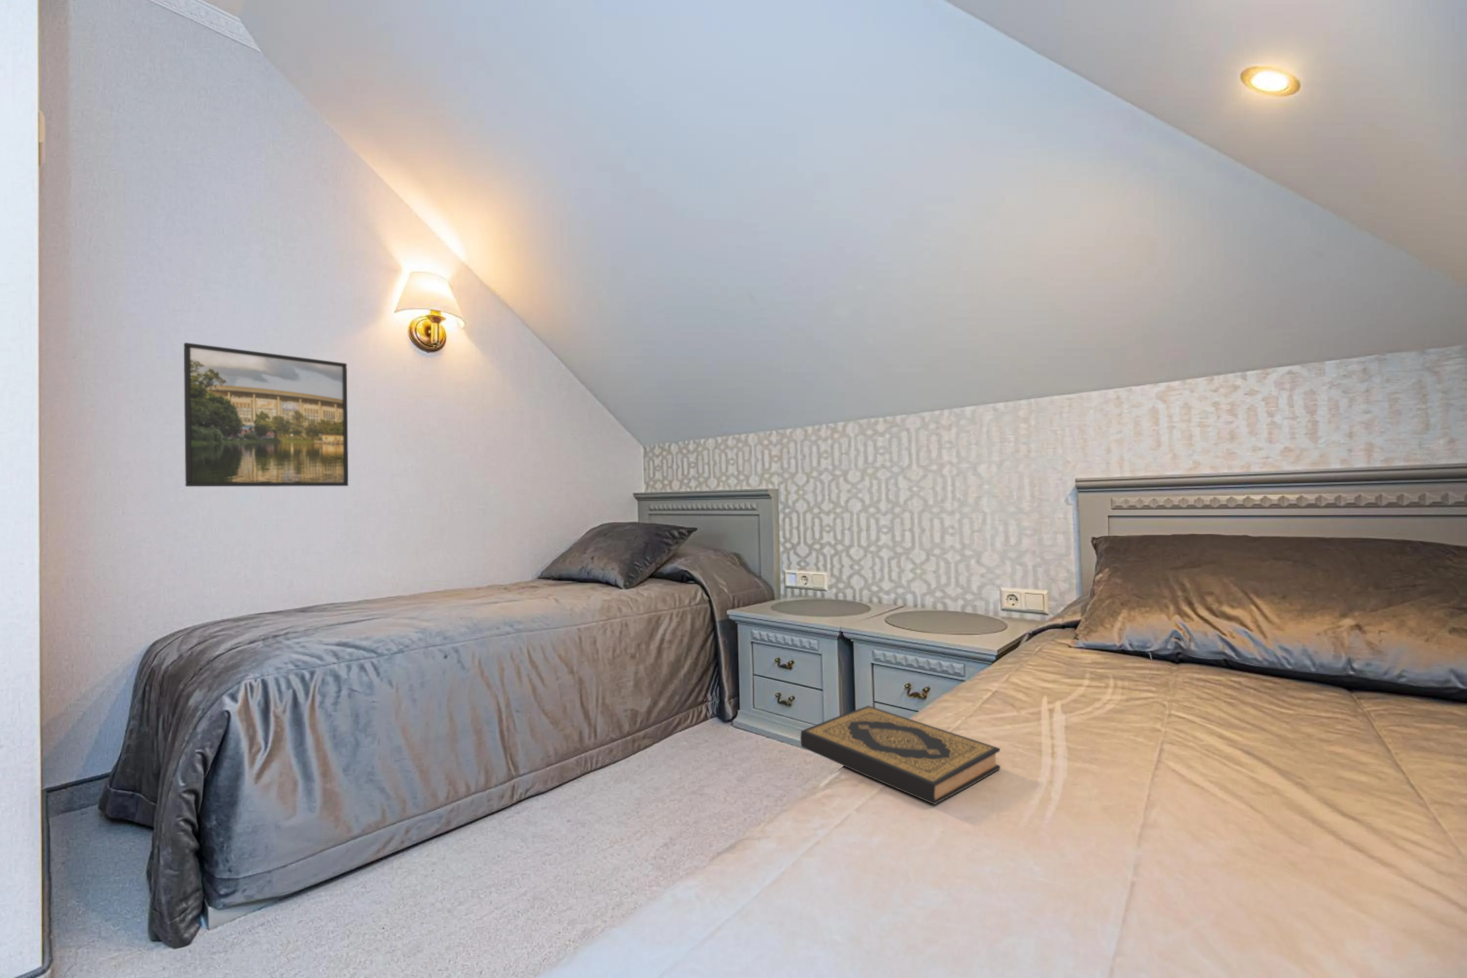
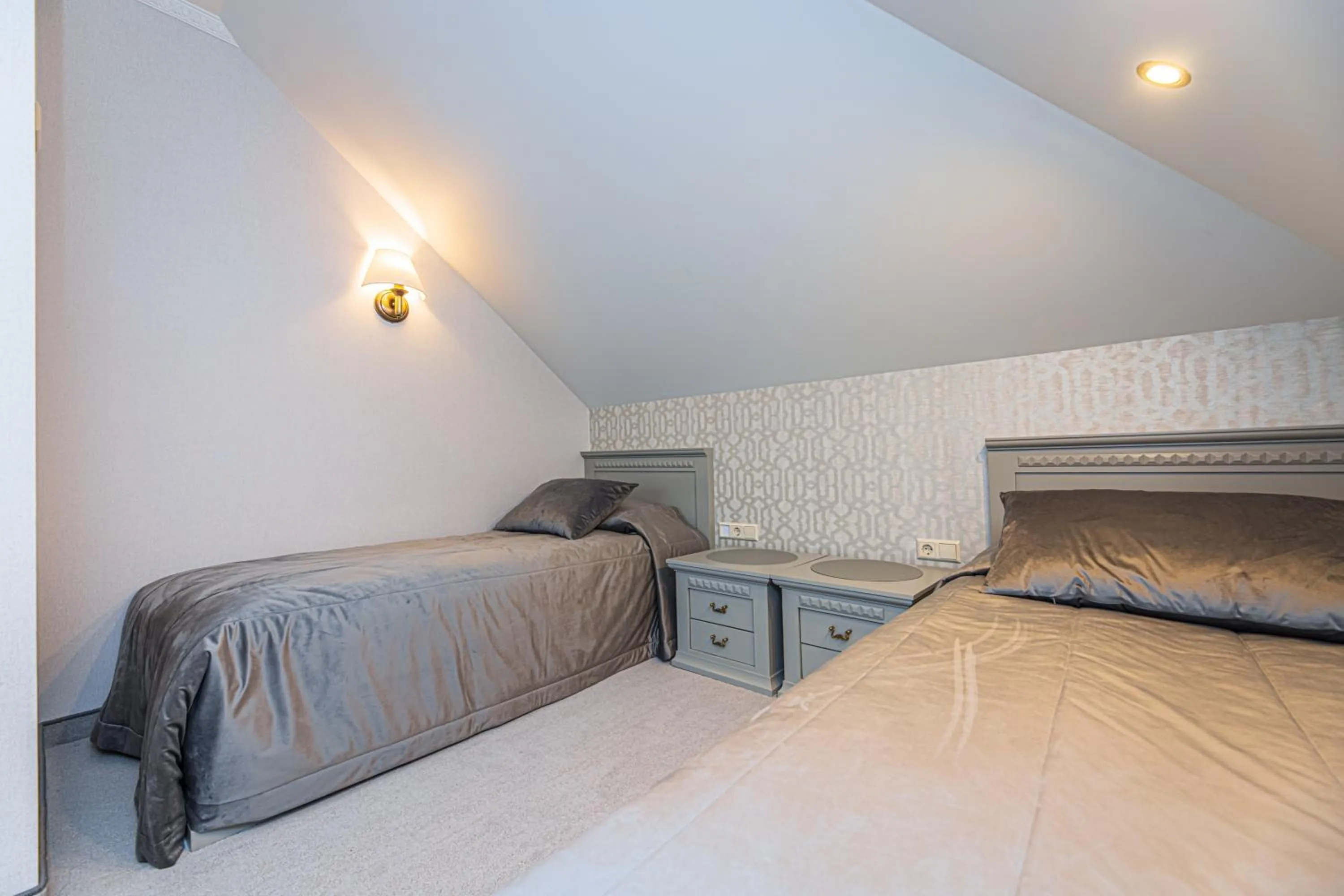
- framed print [183,343,348,487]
- hardback book [800,705,1001,804]
